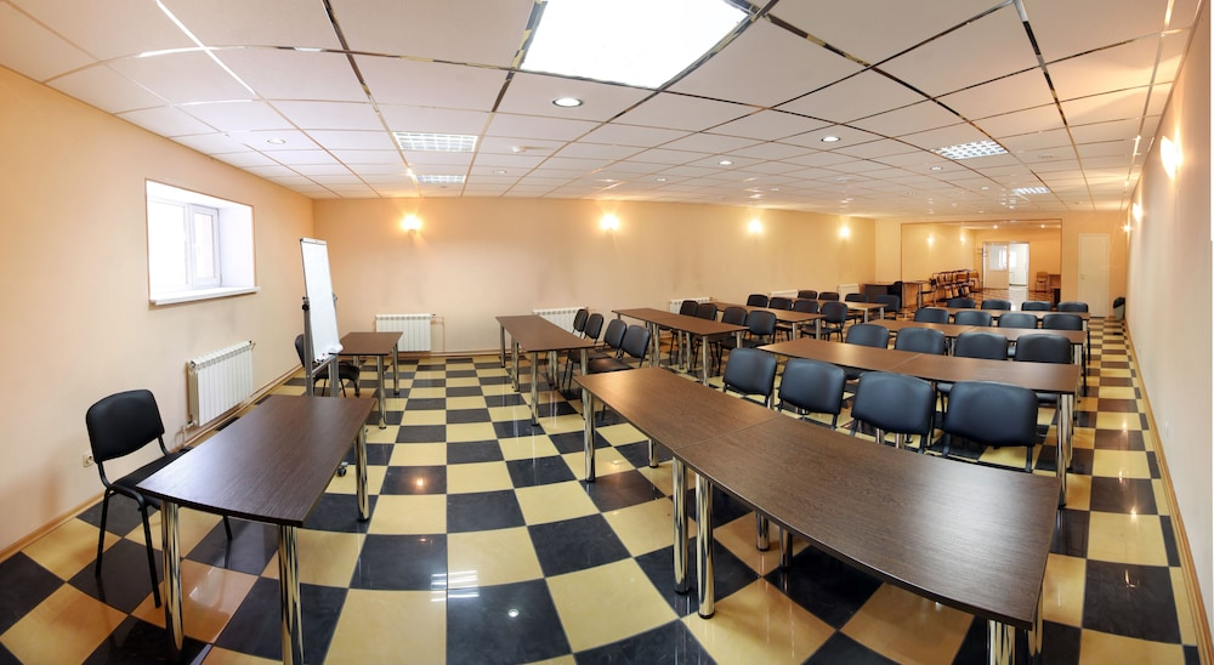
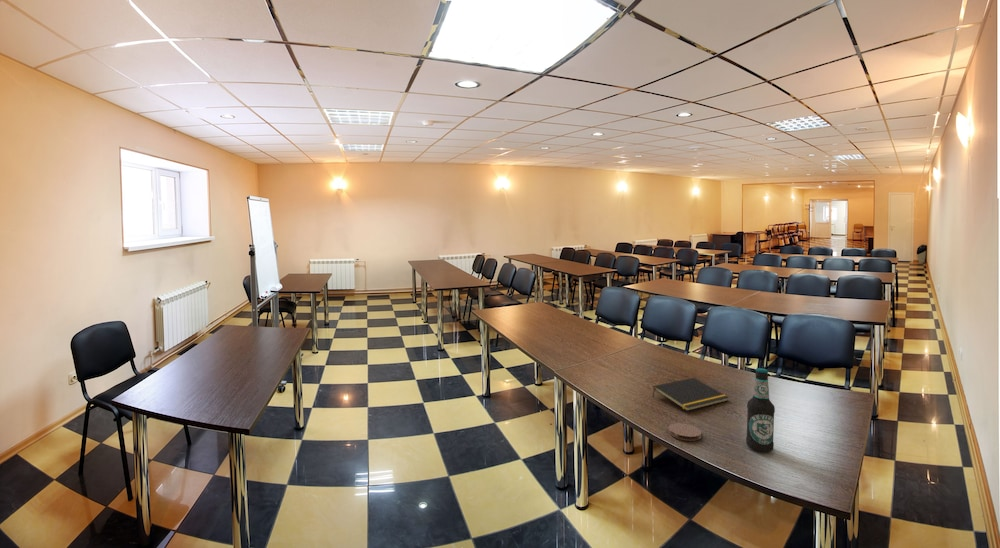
+ bottle [745,367,776,453]
+ notepad [652,377,730,412]
+ coaster [667,422,702,442]
